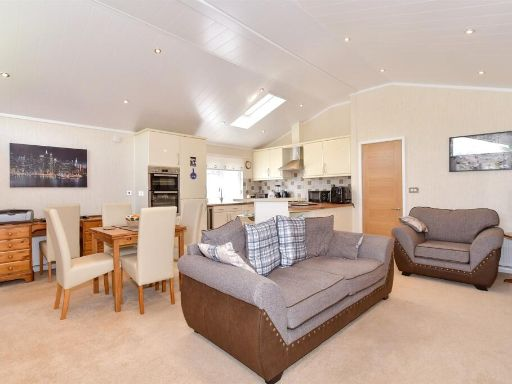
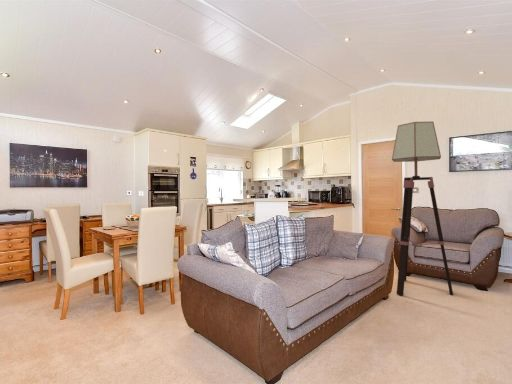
+ floor lamp [391,121,454,296]
